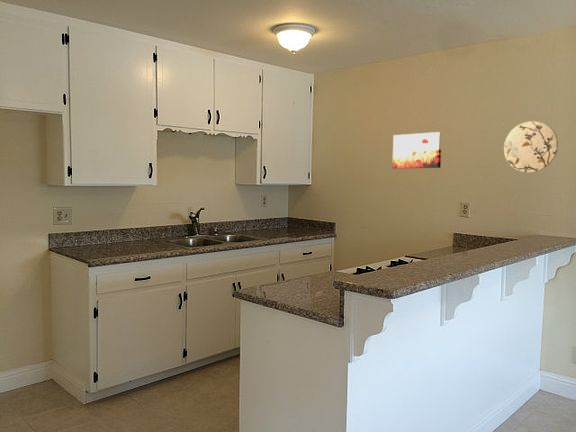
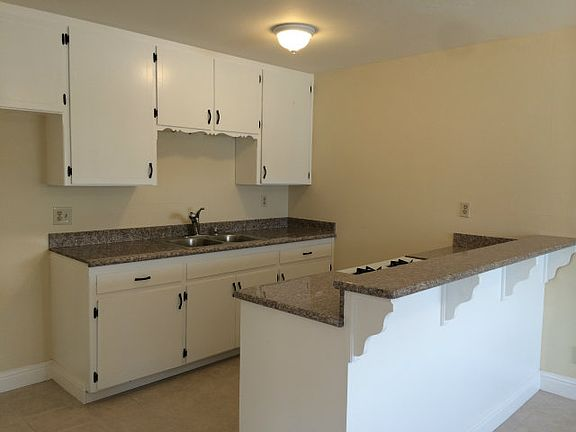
- wall art [391,131,443,169]
- decorative plate [503,120,559,174]
